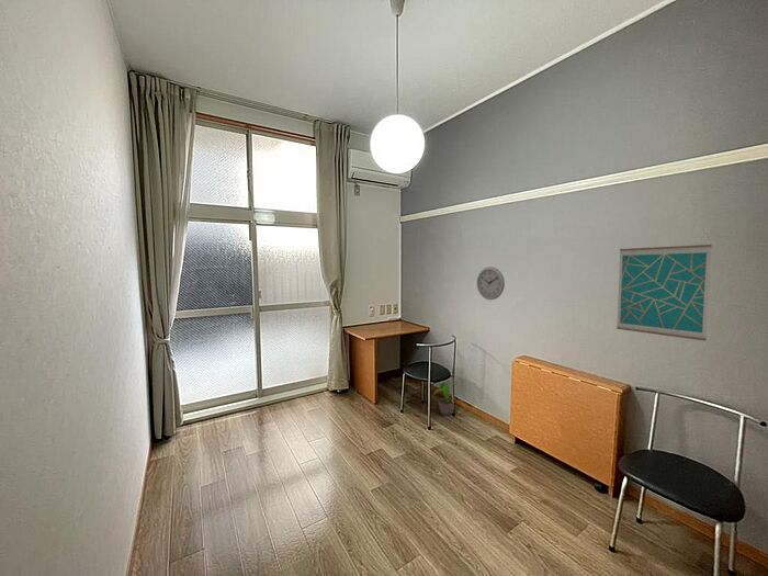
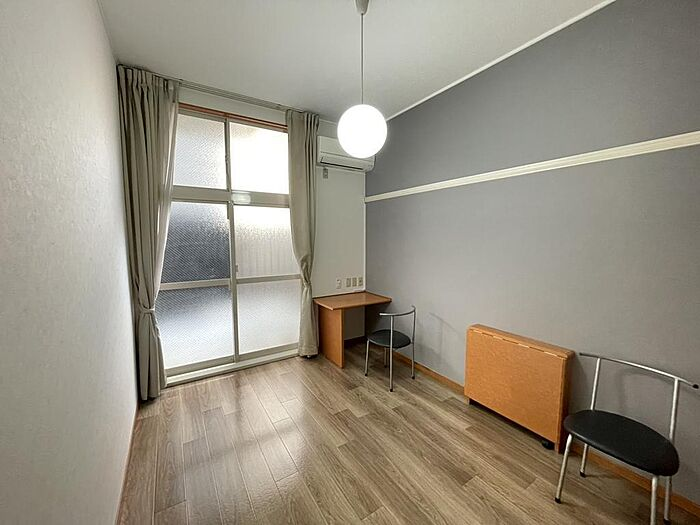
- potted plant [430,381,463,416]
- wall art [615,244,713,342]
- wall clock [476,266,506,301]
